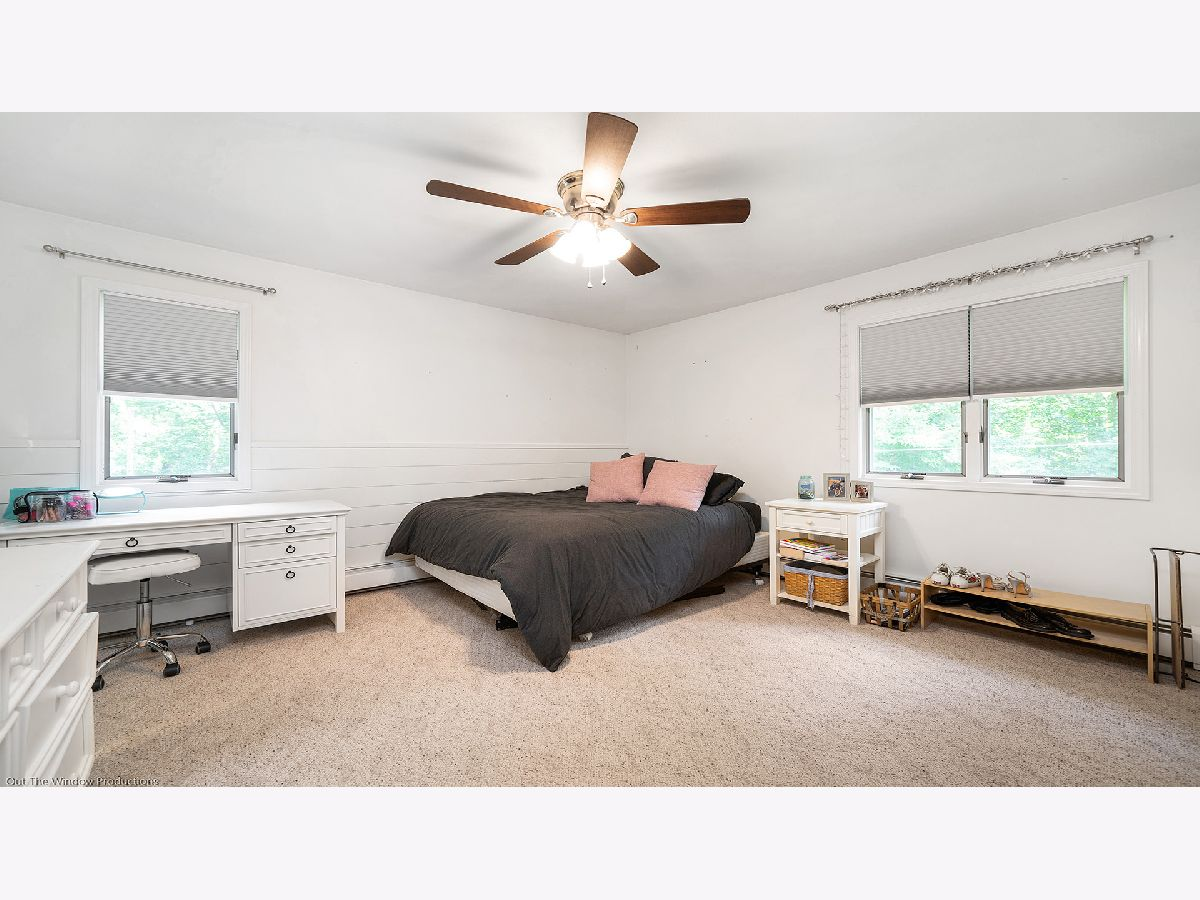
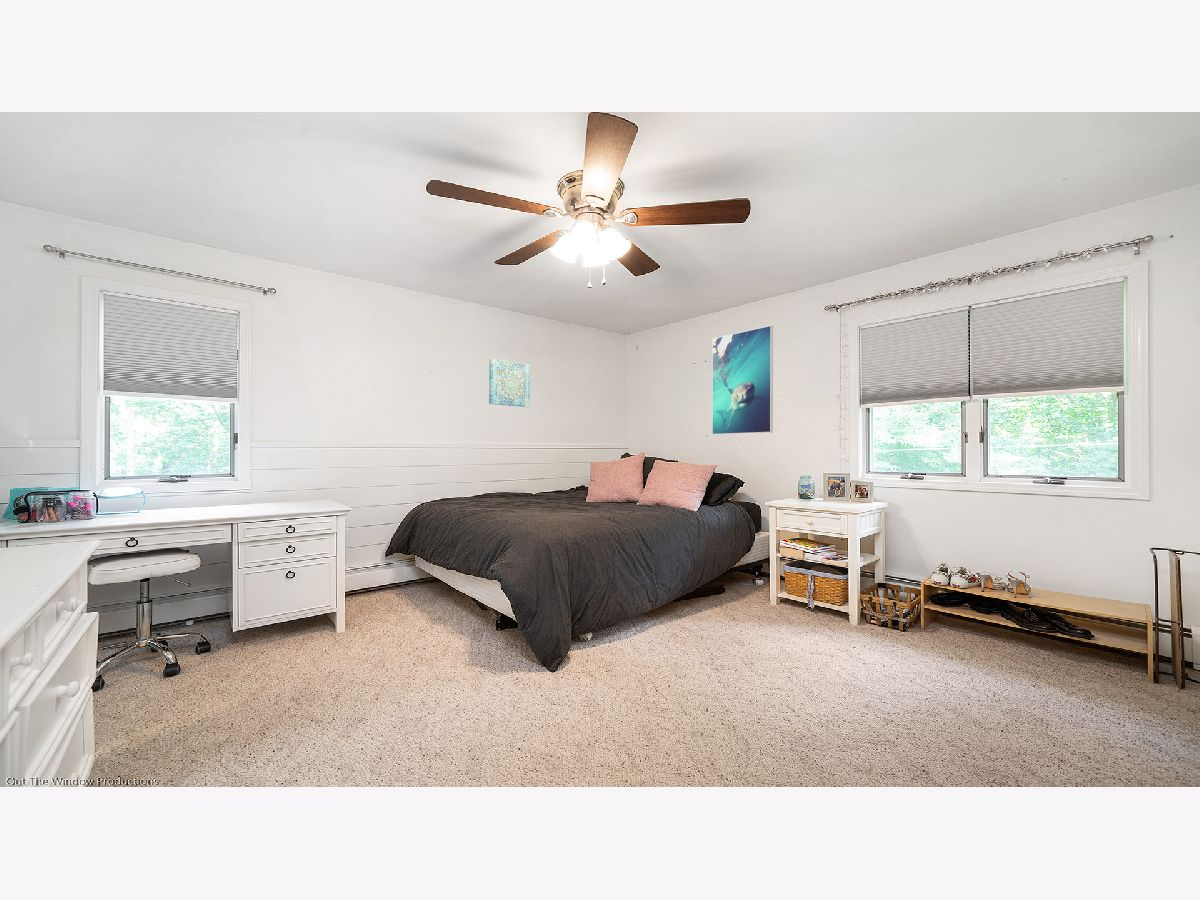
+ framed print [711,324,774,436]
+ wall art [488,358,531,408]
